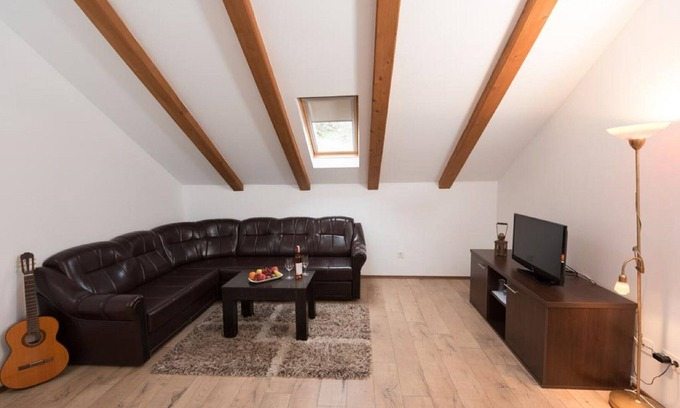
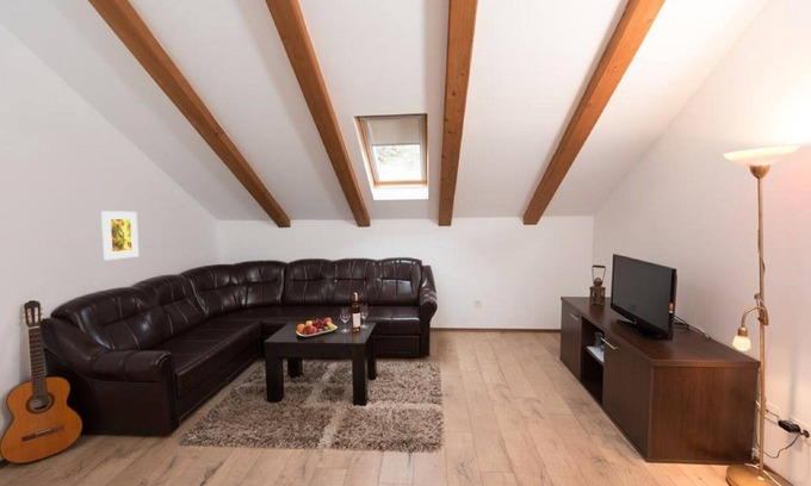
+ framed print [100,210,140,261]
